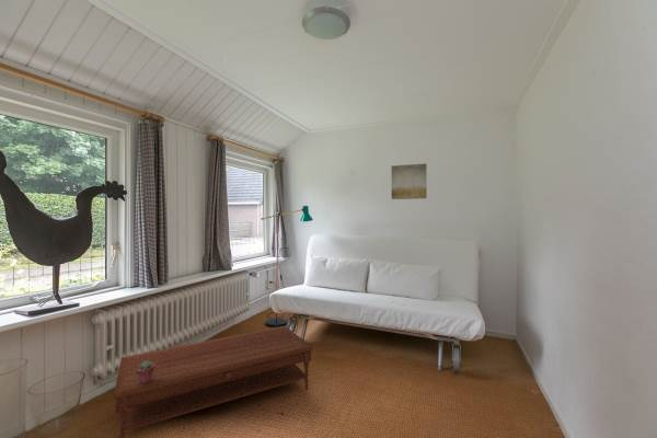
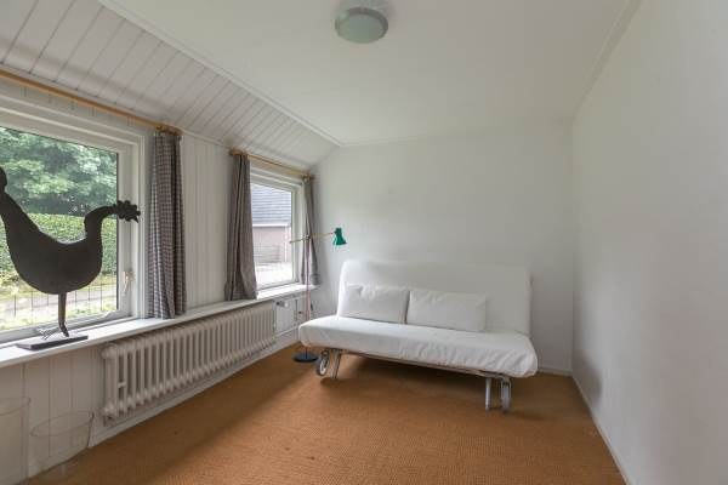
- wall art [391,162,428,200]
- coffee table [113,325,314,438]
- potted succulent [137,360,154,384]
